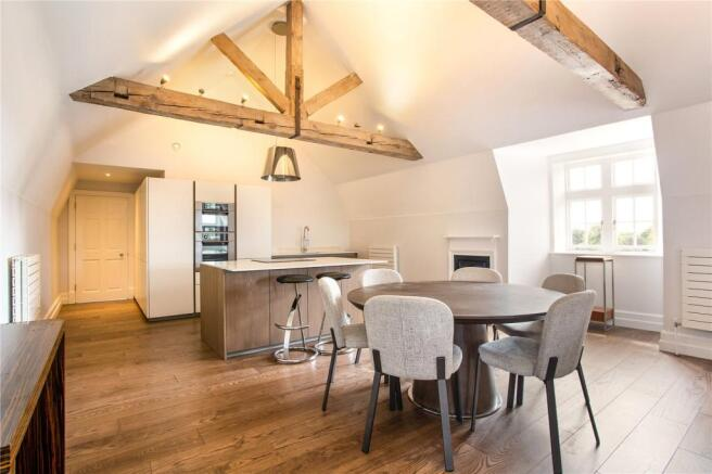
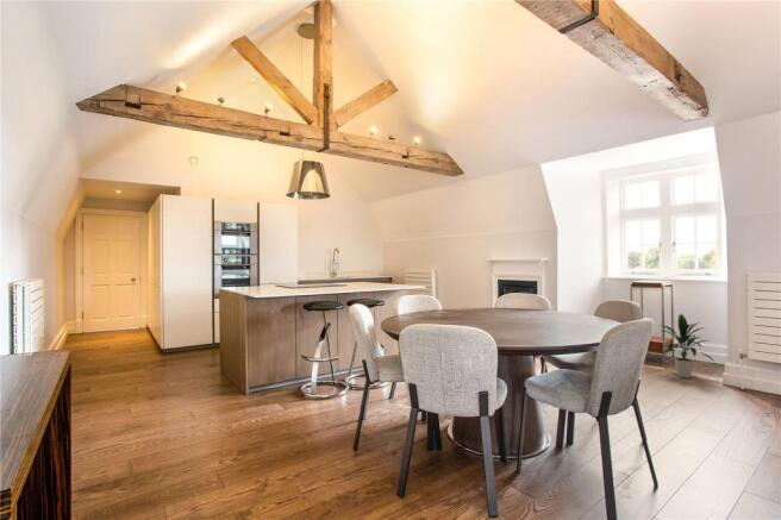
+ indoor plant [657,312,717,378]
